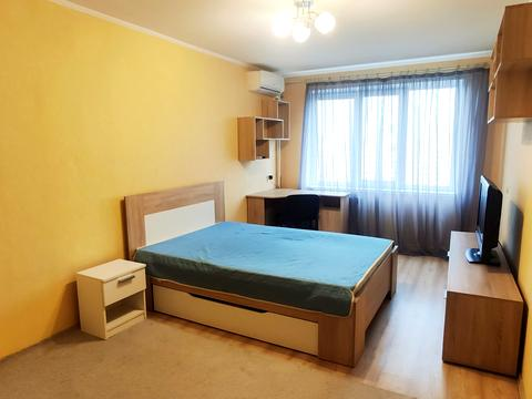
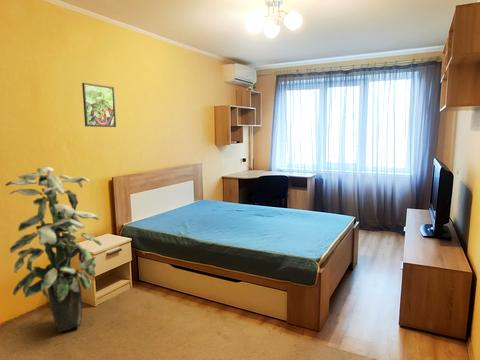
+ indoor plant [4,166,103,333]
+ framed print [81,82,117,128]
